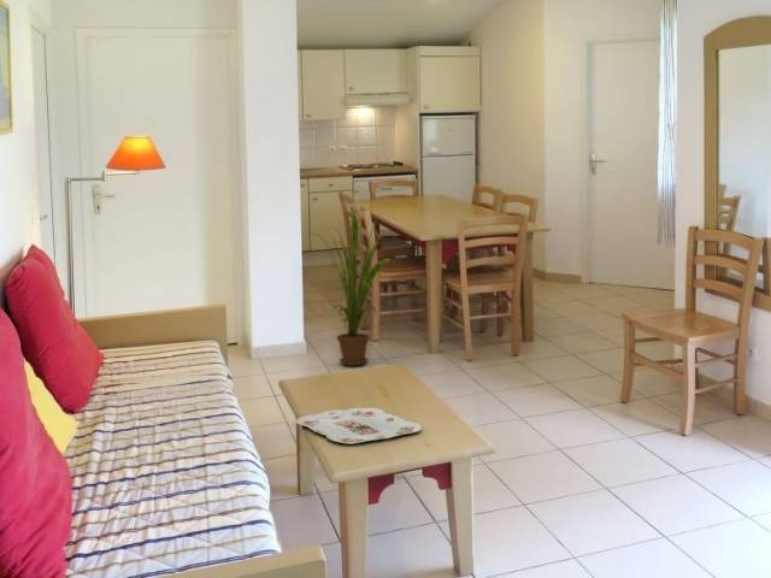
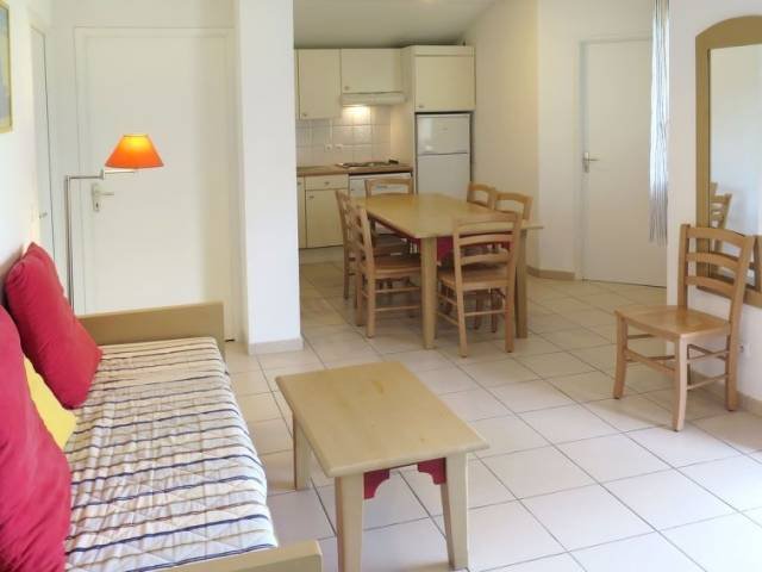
- serving tray [294,407,423,446]
- house plant [305,210,392,366]
